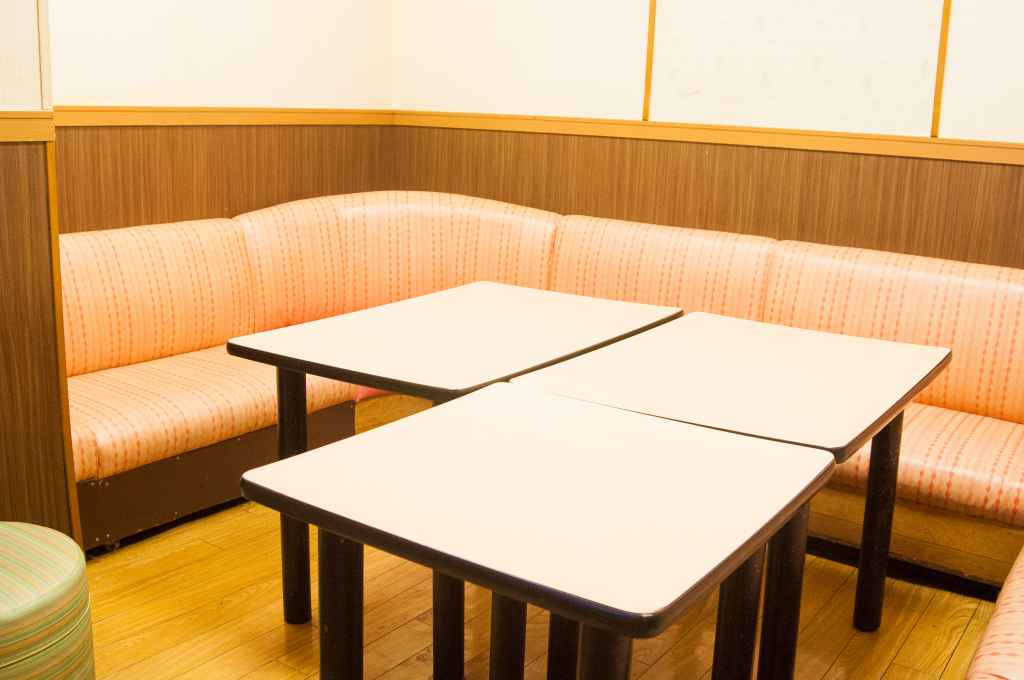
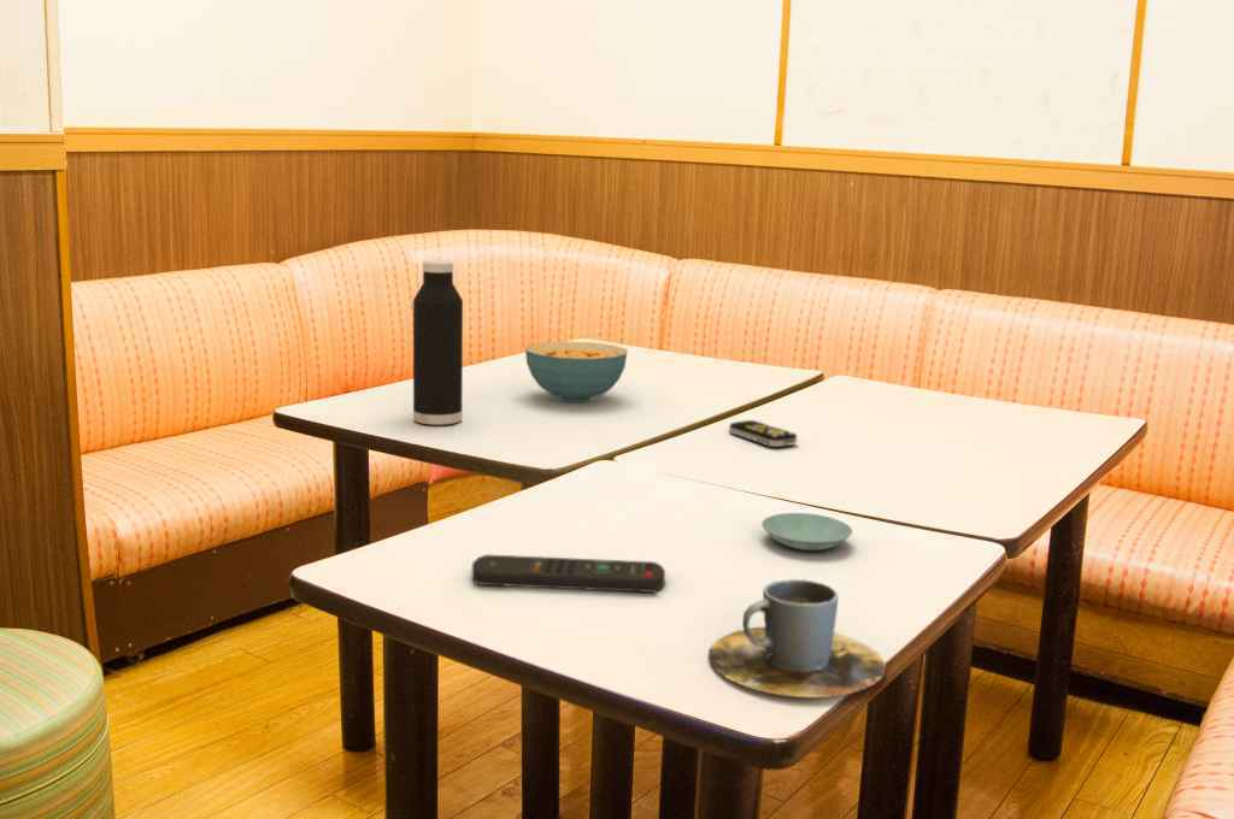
+ remote control [471,554,666,594]
+ remote control [728,419,798,448]
+ water bottle [412,259,464,426]
+ cereal bowl [524,341,628,403]
+ saucer [760,512,853,552]
+ cup [707,578,887,699]
